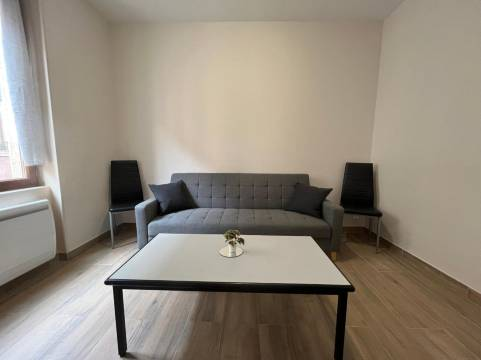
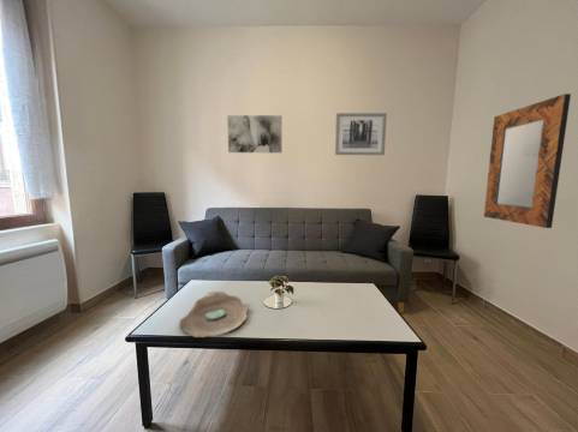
+ wall art [334,112,388,156]
+ home mirror [483,92,572,229]
+ decorative bowl [179,290,249,338]
+ wall art [226,114,284,154]
